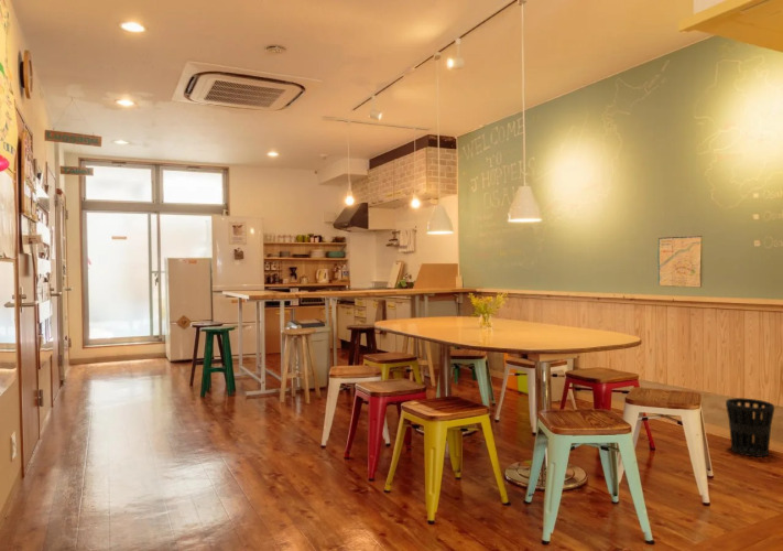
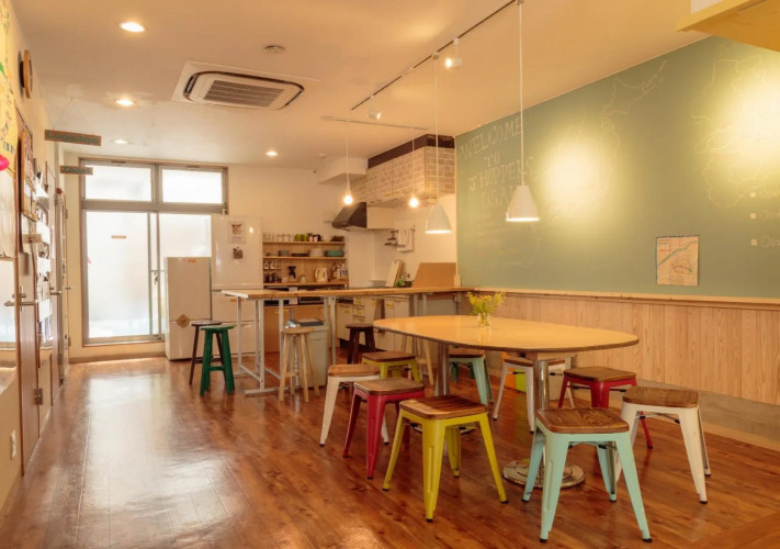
- wastebasket [725,397,775,458]
